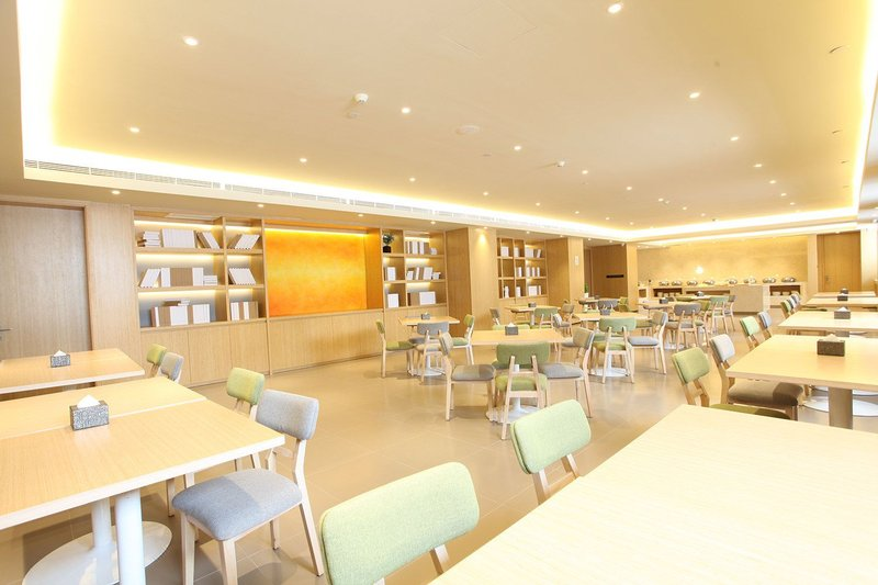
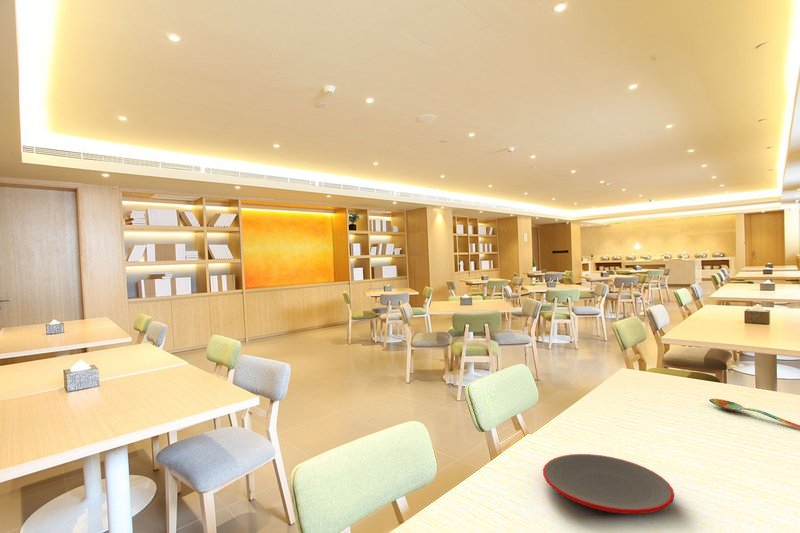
+ plate [542,453,675,515]
+ spoon [708,398,800,430]
